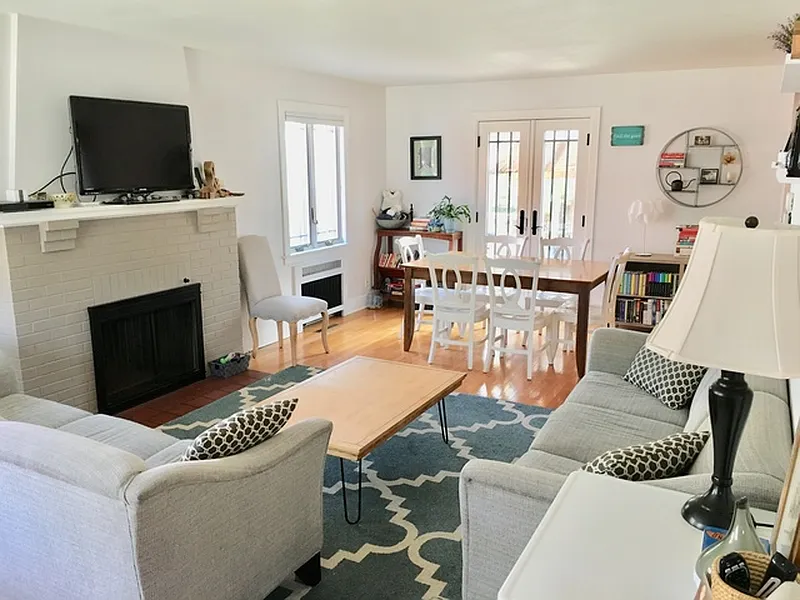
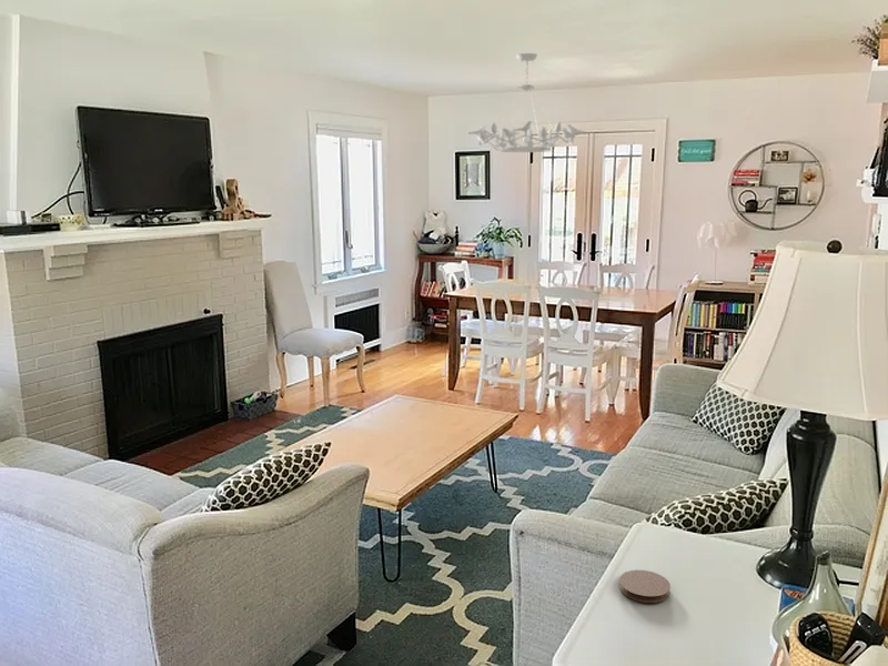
+ coaster [618,568,672,604]
+ chandelier [467,52,586,153]
